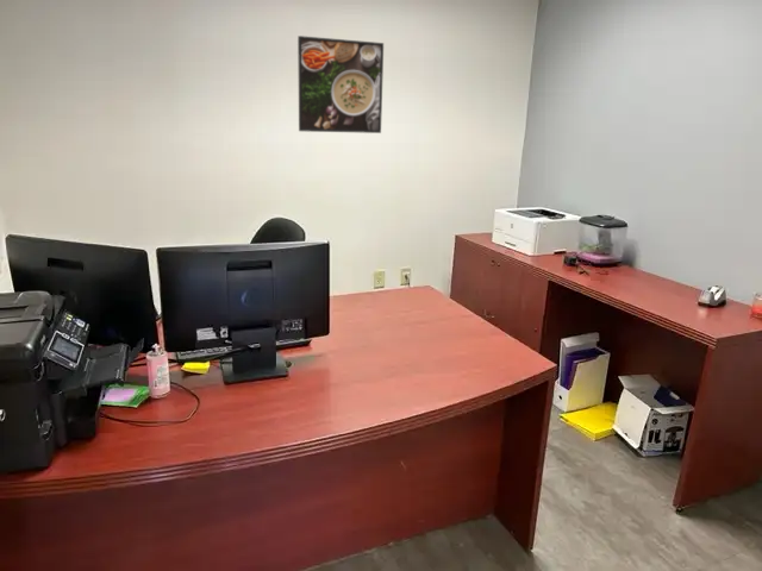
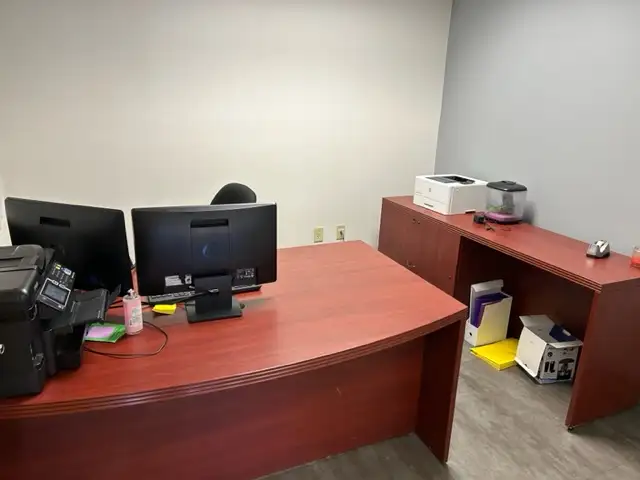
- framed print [296,34,385,134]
